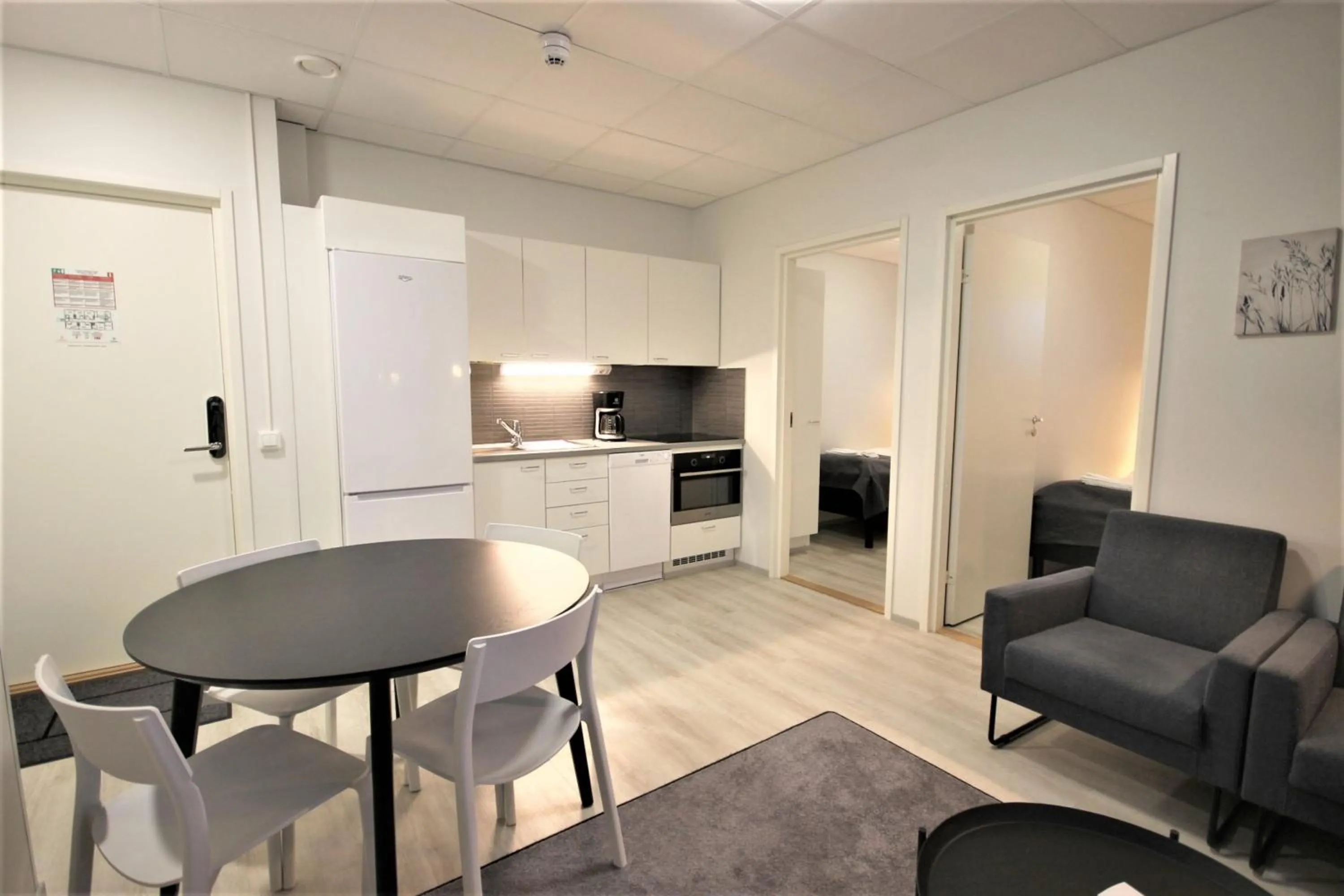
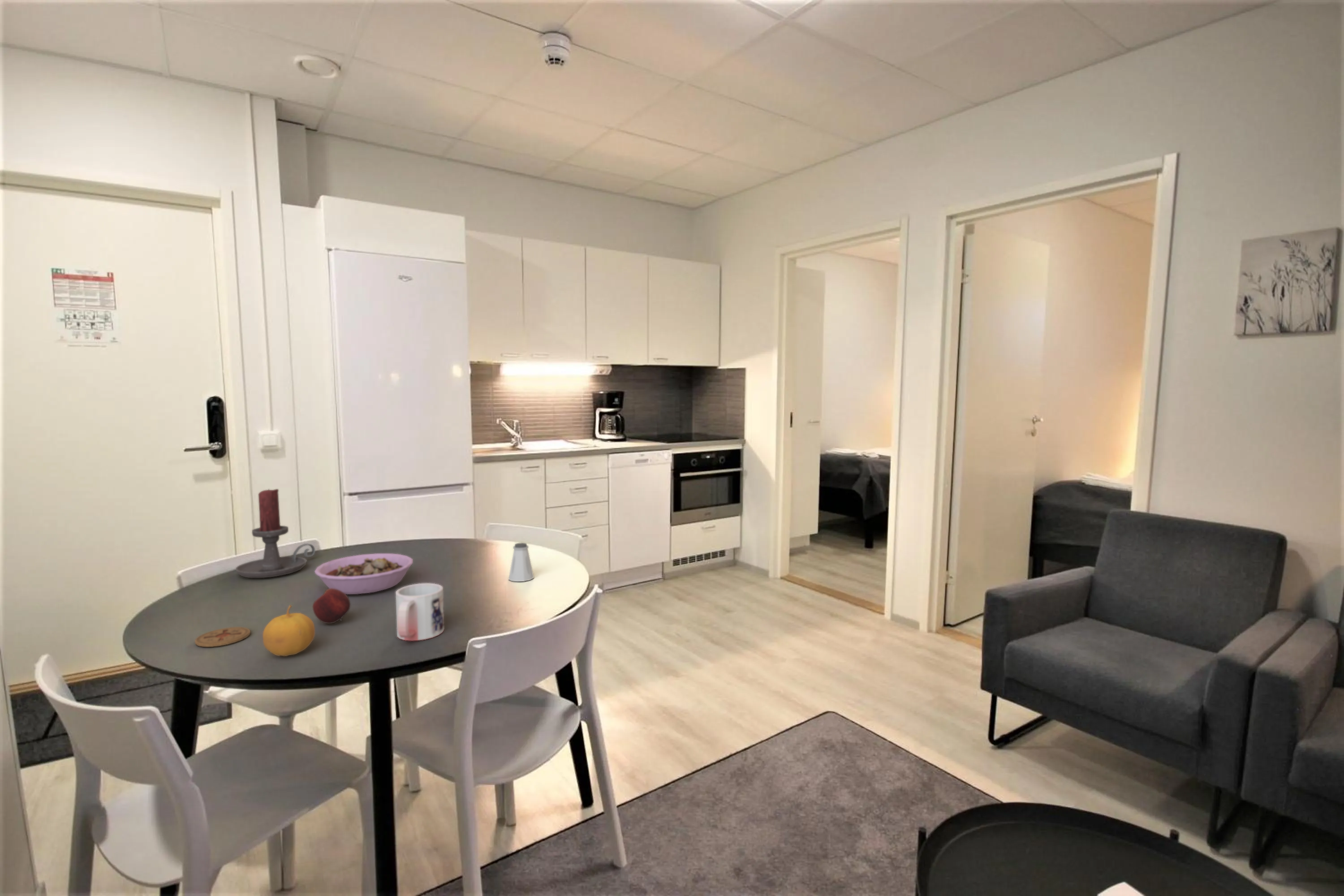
+ bowl [314,553,414,595]
+ fruit [262,604,315,657]
+ mug [395,583,444,641]
+ coaster [194,626,251,647]
+ candle holder [235,488,316,578]
+ apple [312,588,351,624]
+ saltshaker [508,542,534,582]
